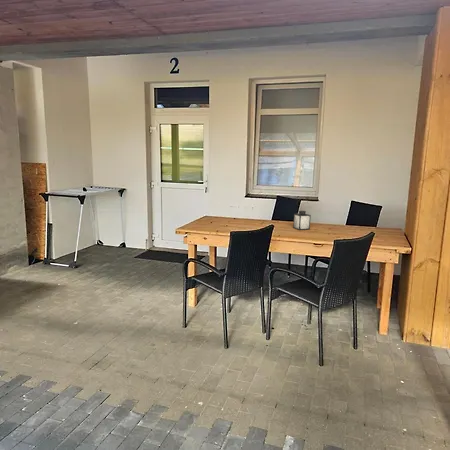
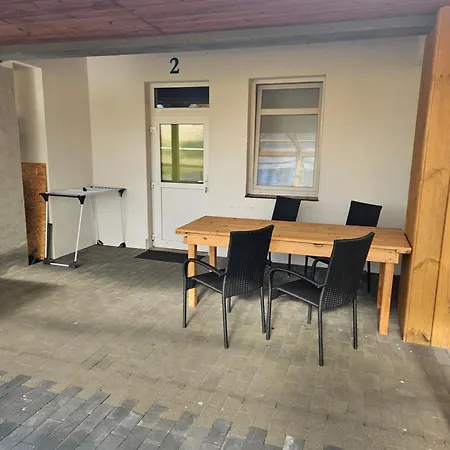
- lantern [292,197,312,231]
